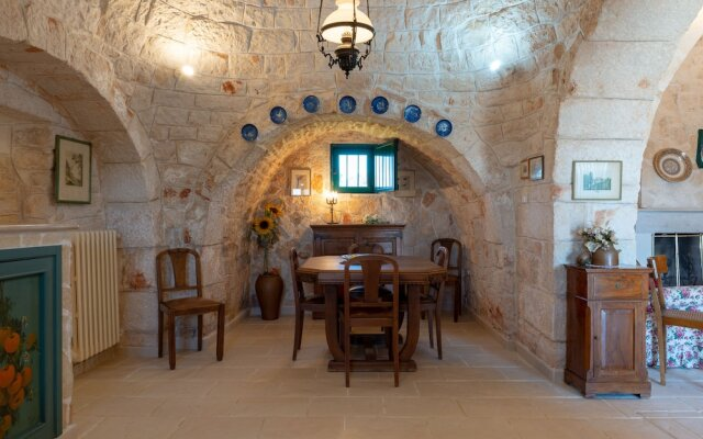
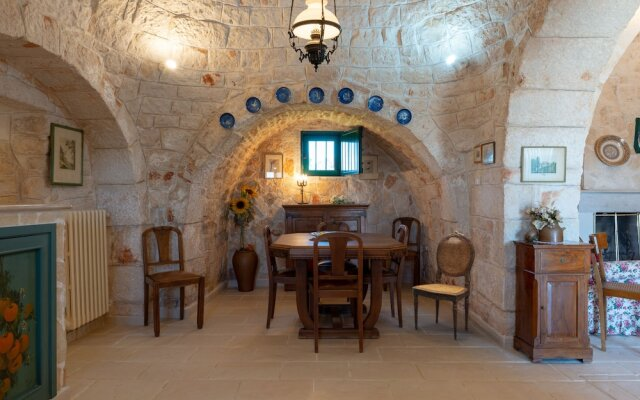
+ dining chair [412,230,476,341]
